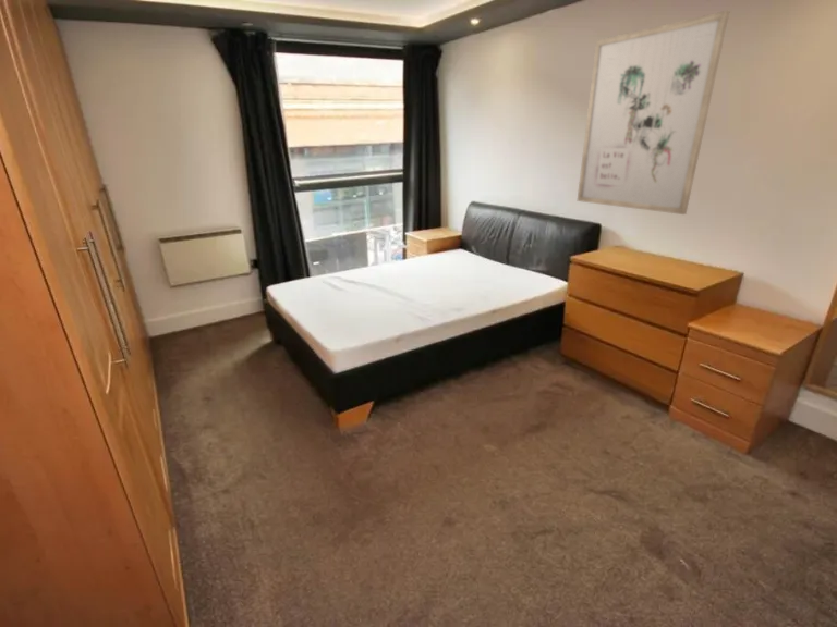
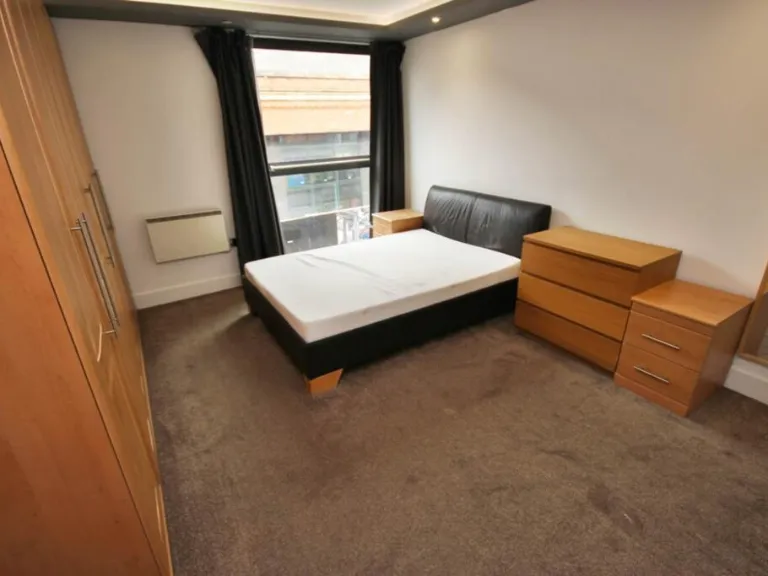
- wall art [577,10,730,216]
